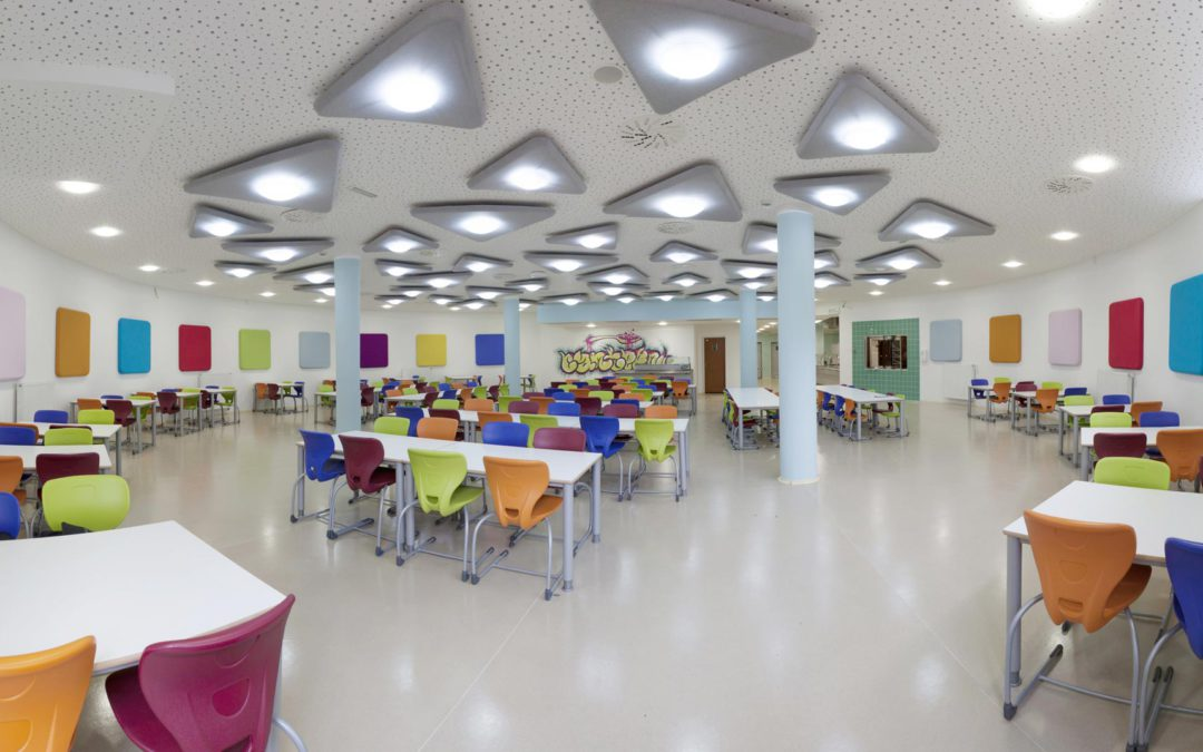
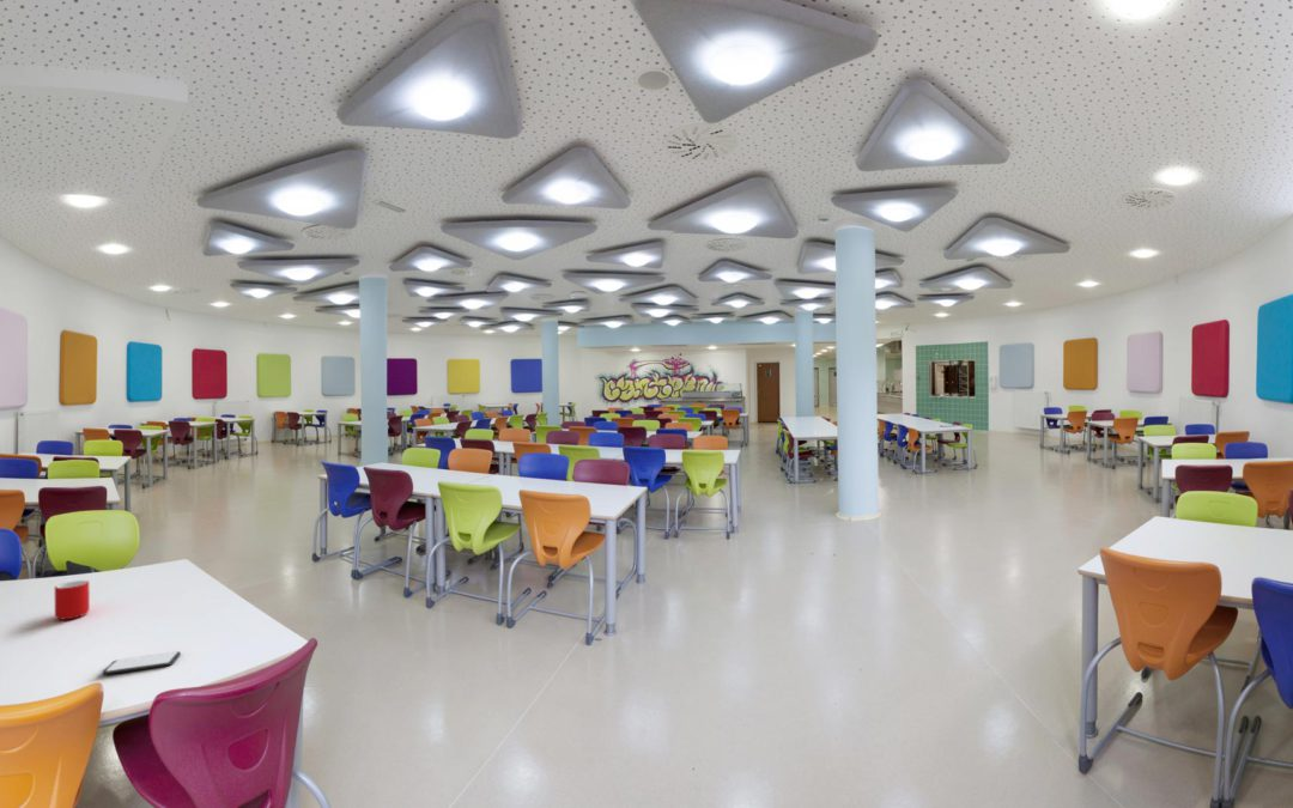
+ cup [54,579,91,620]
+ smartphone [102,650,182,675]
